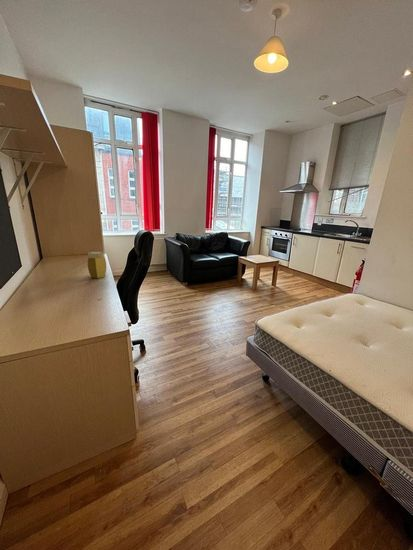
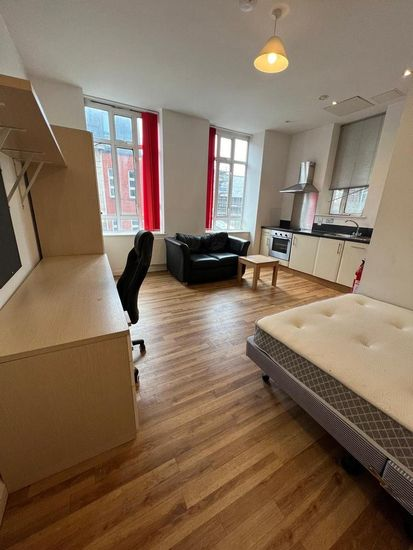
- jar [87,250,107,279]
